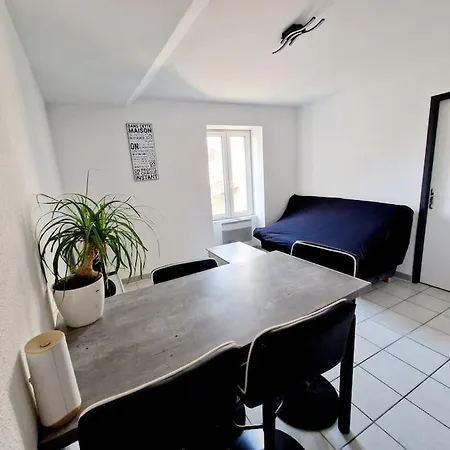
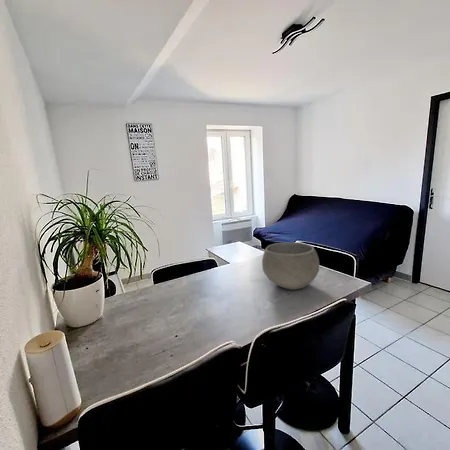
+ bowl [261,241,320,291]
